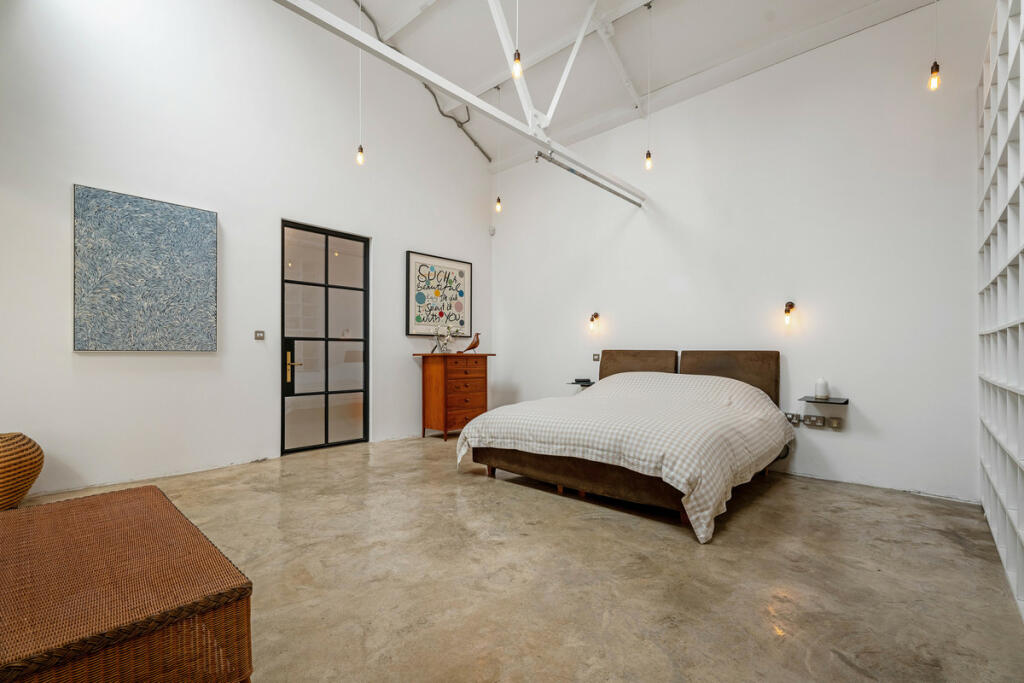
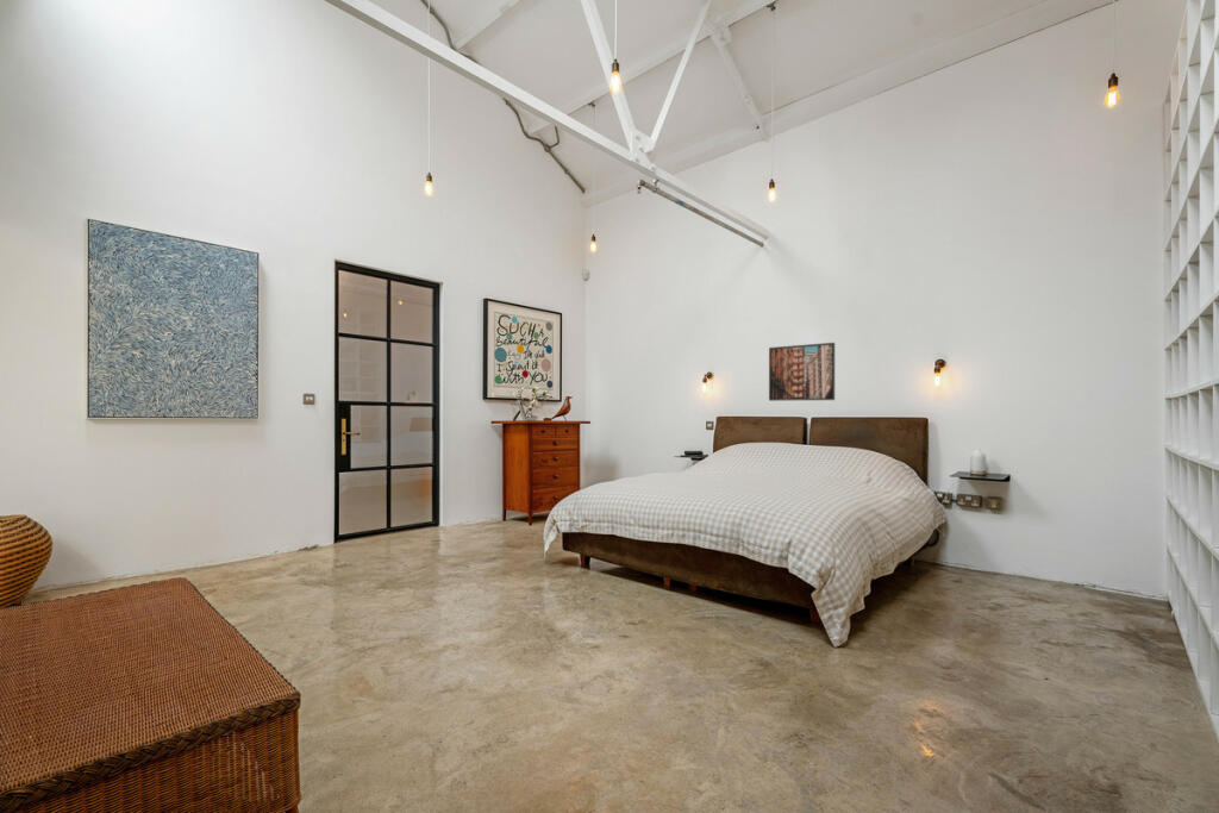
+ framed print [768,342,836,402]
